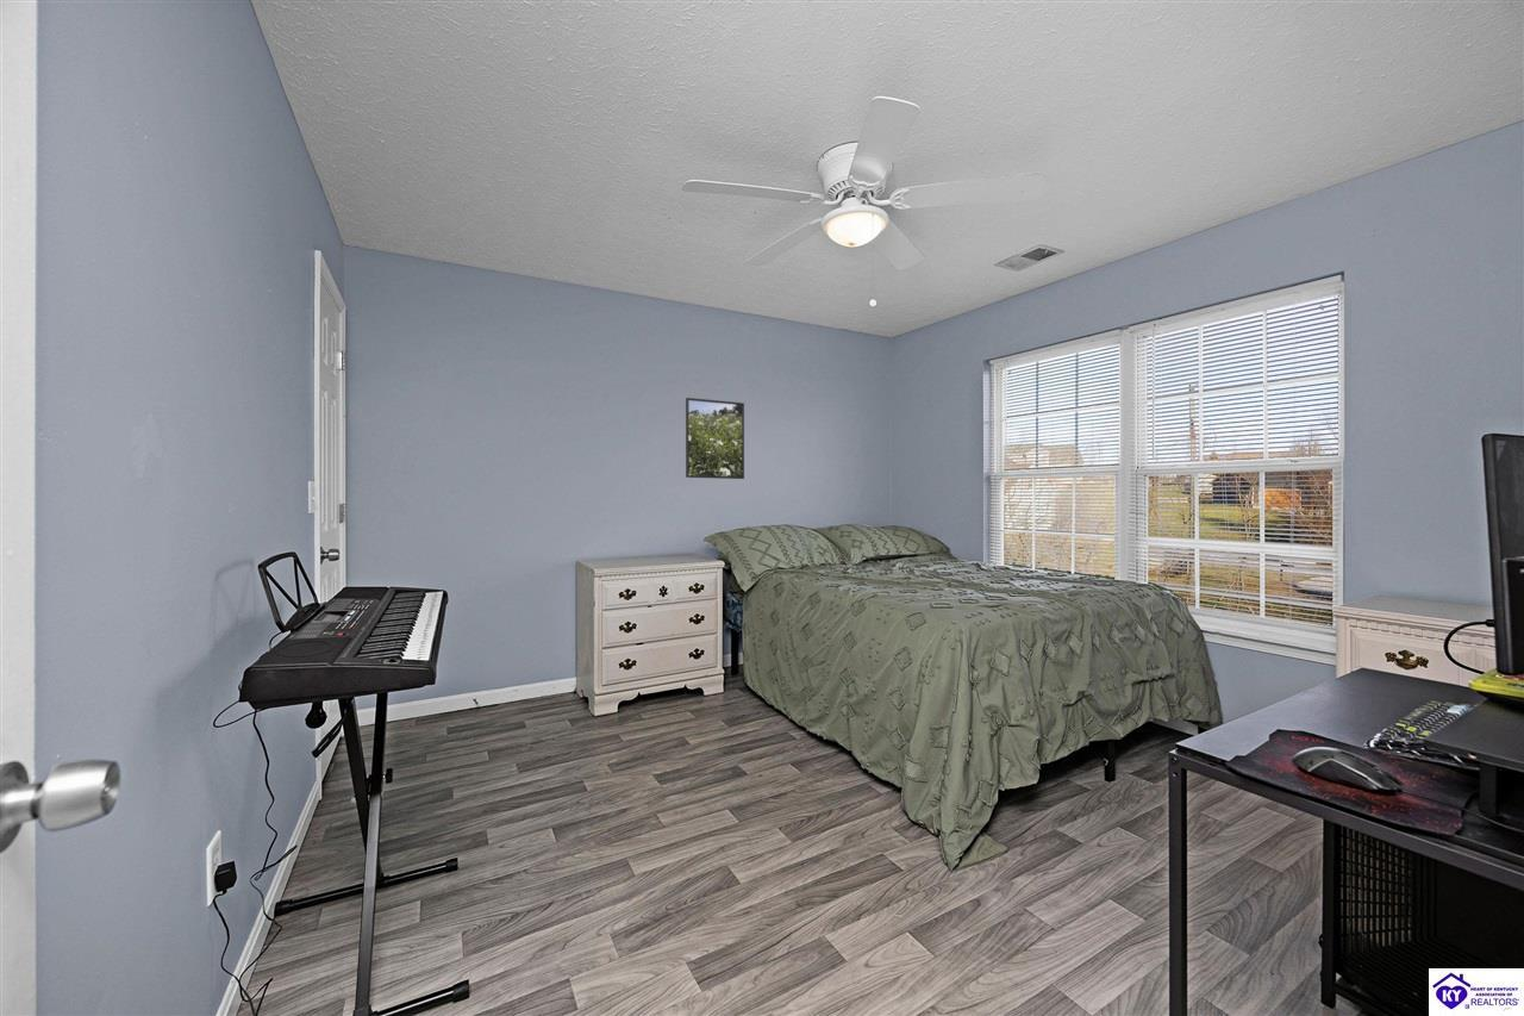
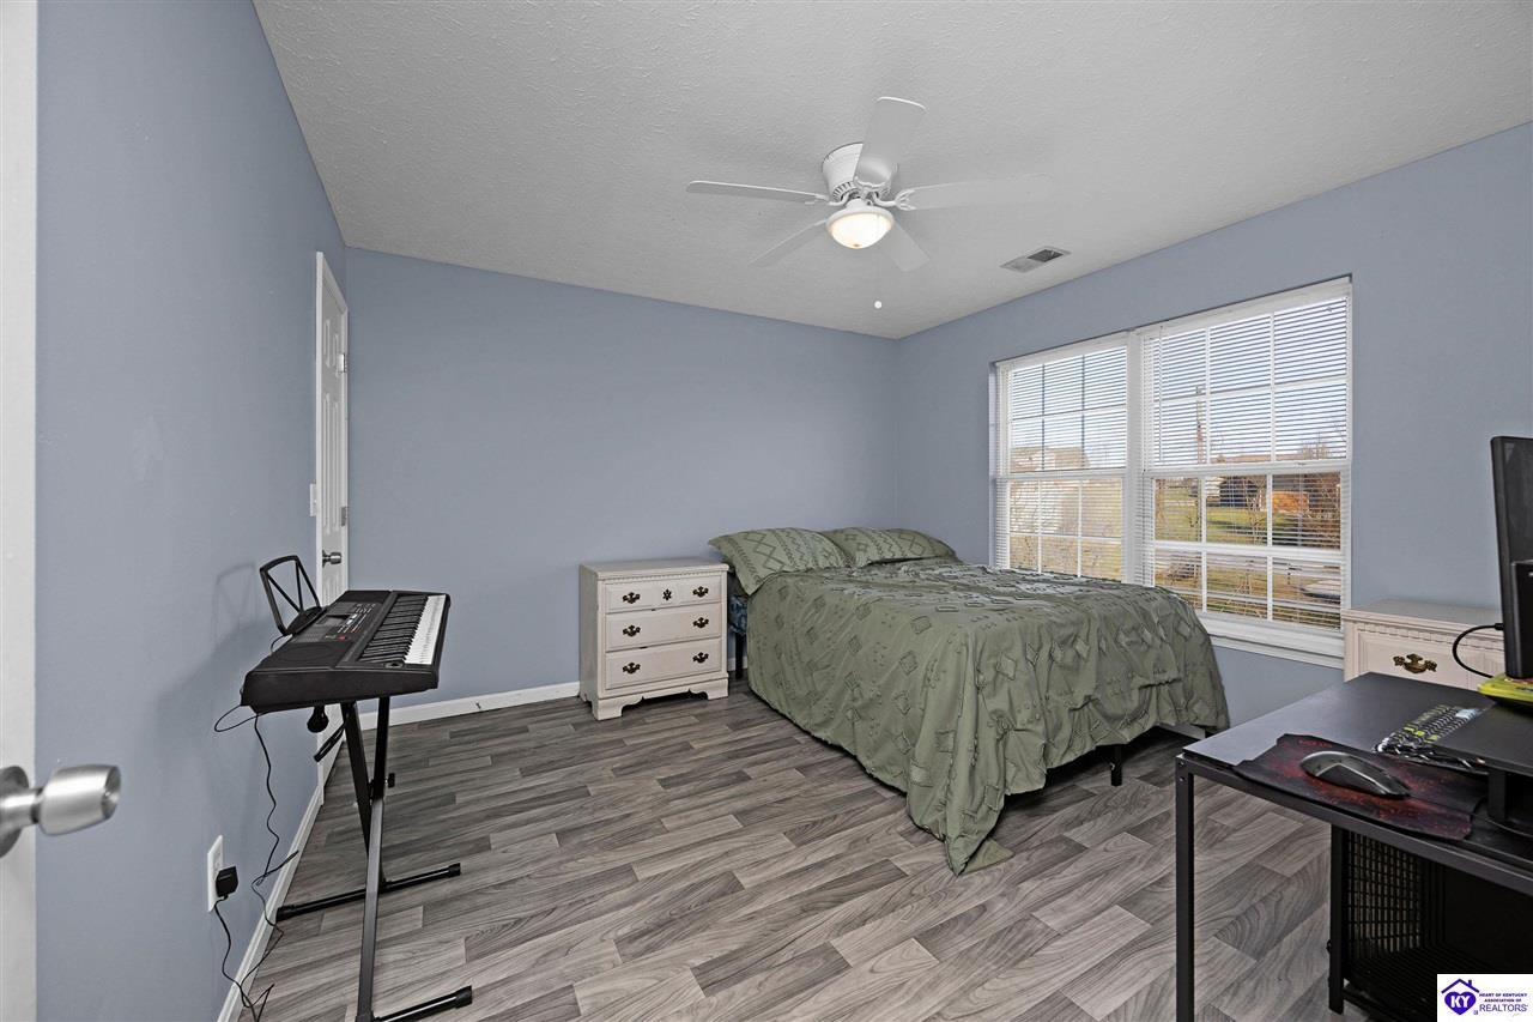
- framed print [685,397,745,480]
